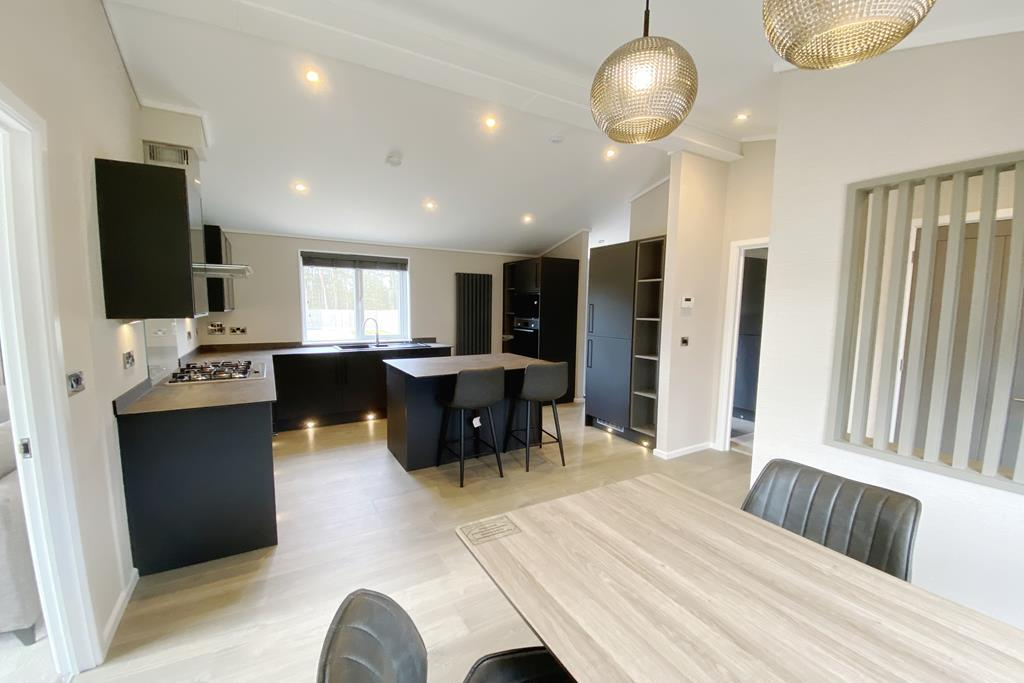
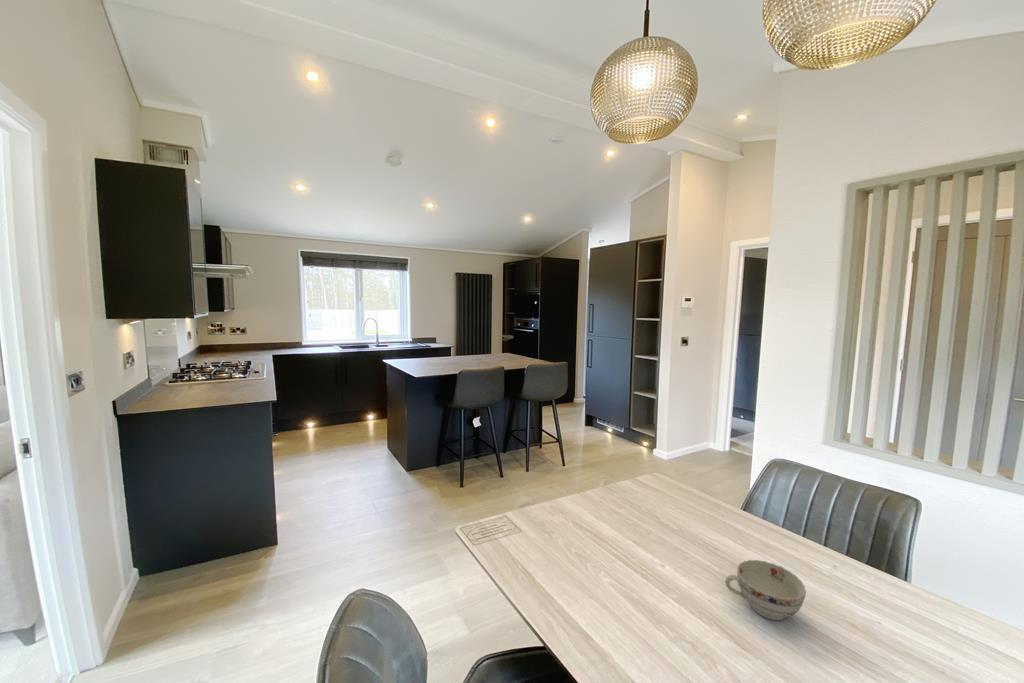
+ teacup [724,559,807,621]
